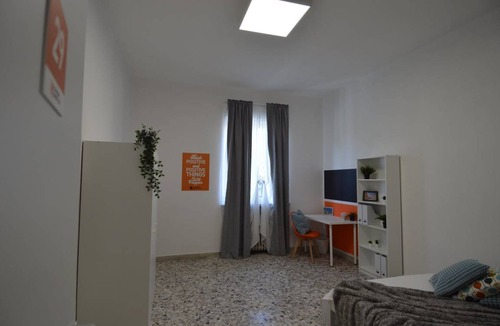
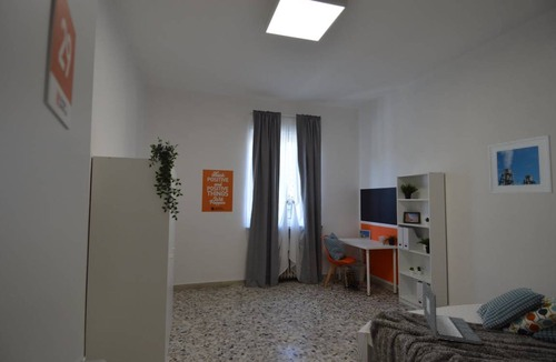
+ waste bin [340,263,363,292]
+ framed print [487,134,554,195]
+ laptop [423,279,483,345]
